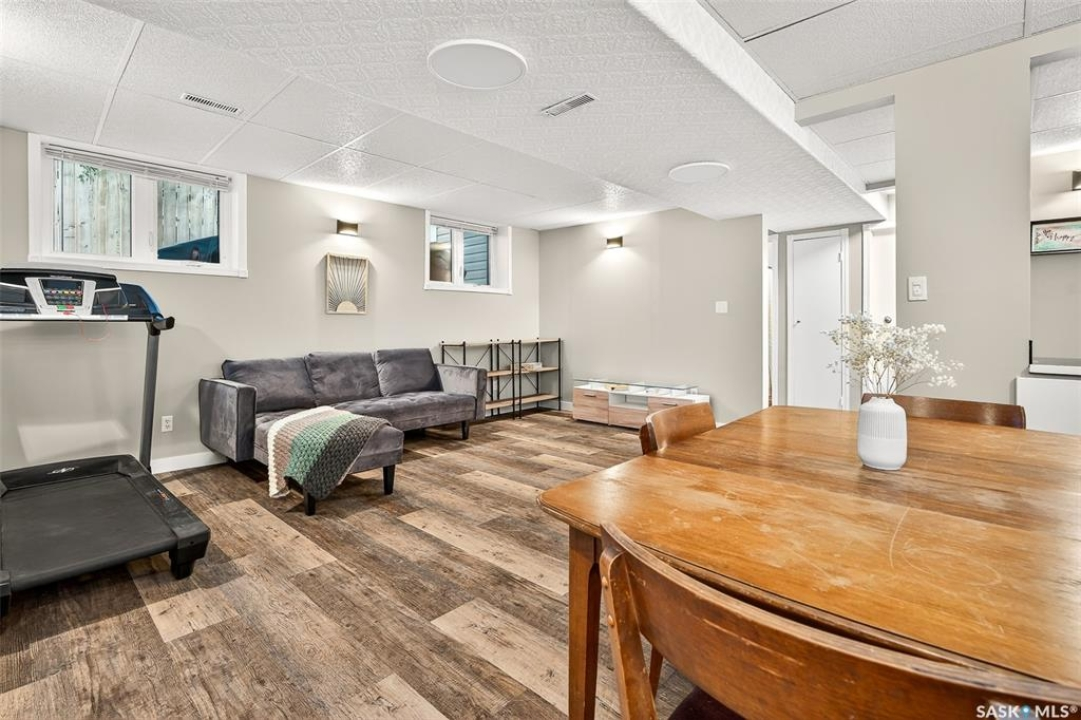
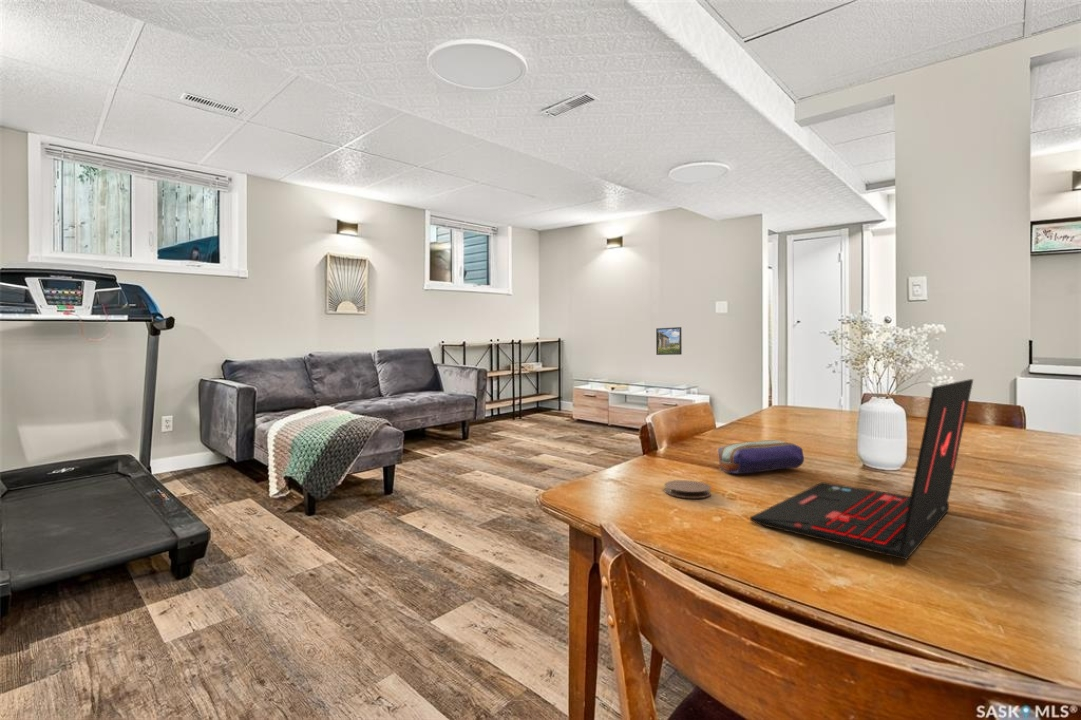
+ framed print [655,326,683,356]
+ coaster [663,479,712,499]
+ pencil case [717,439,805,475]
+ laptop [749,378,974,561]
